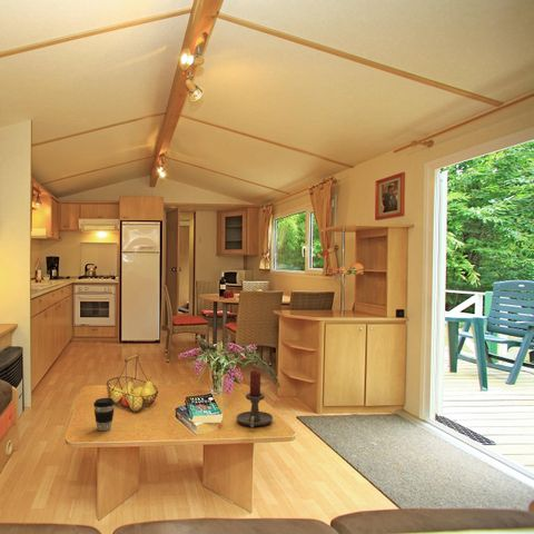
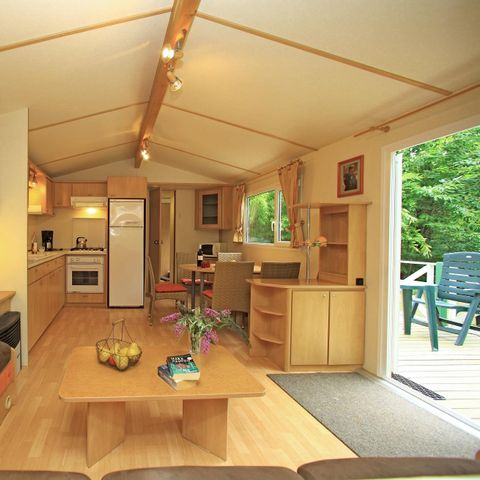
- candle holder [236,369,274,428]
- coffee cup [92,397,116,432]
